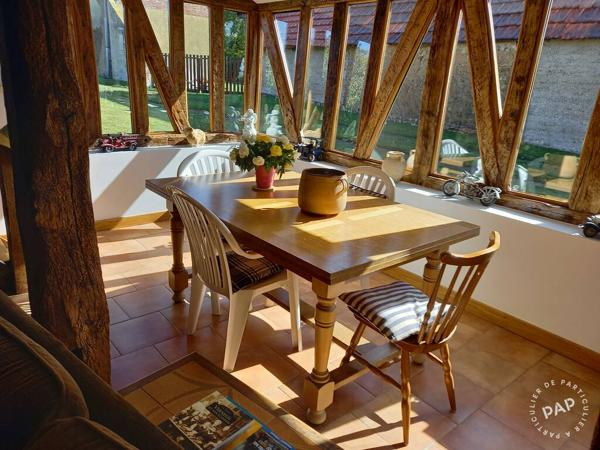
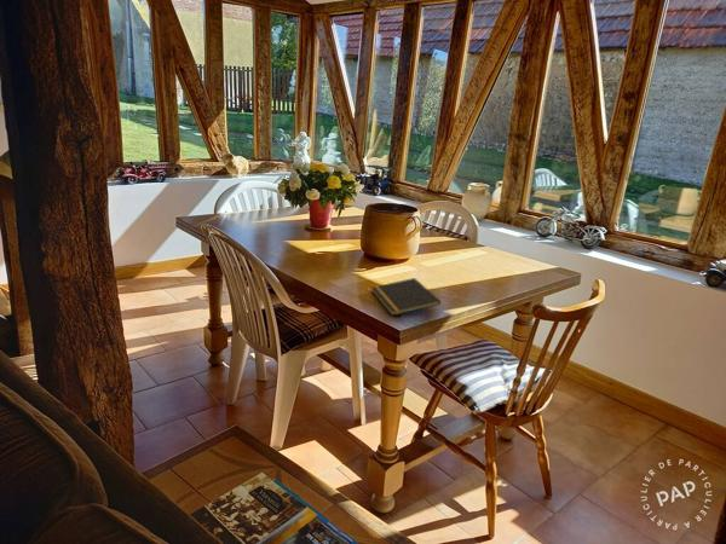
+ notepad [370,277,442,317]
